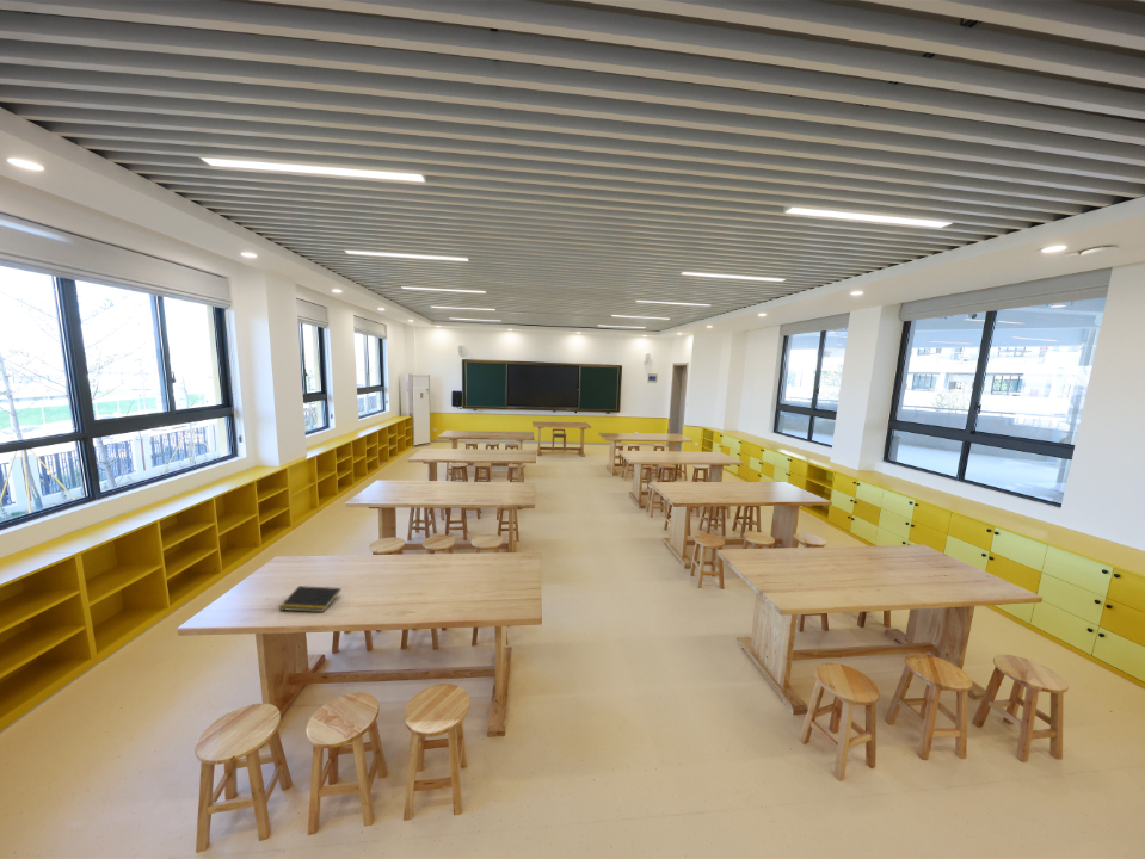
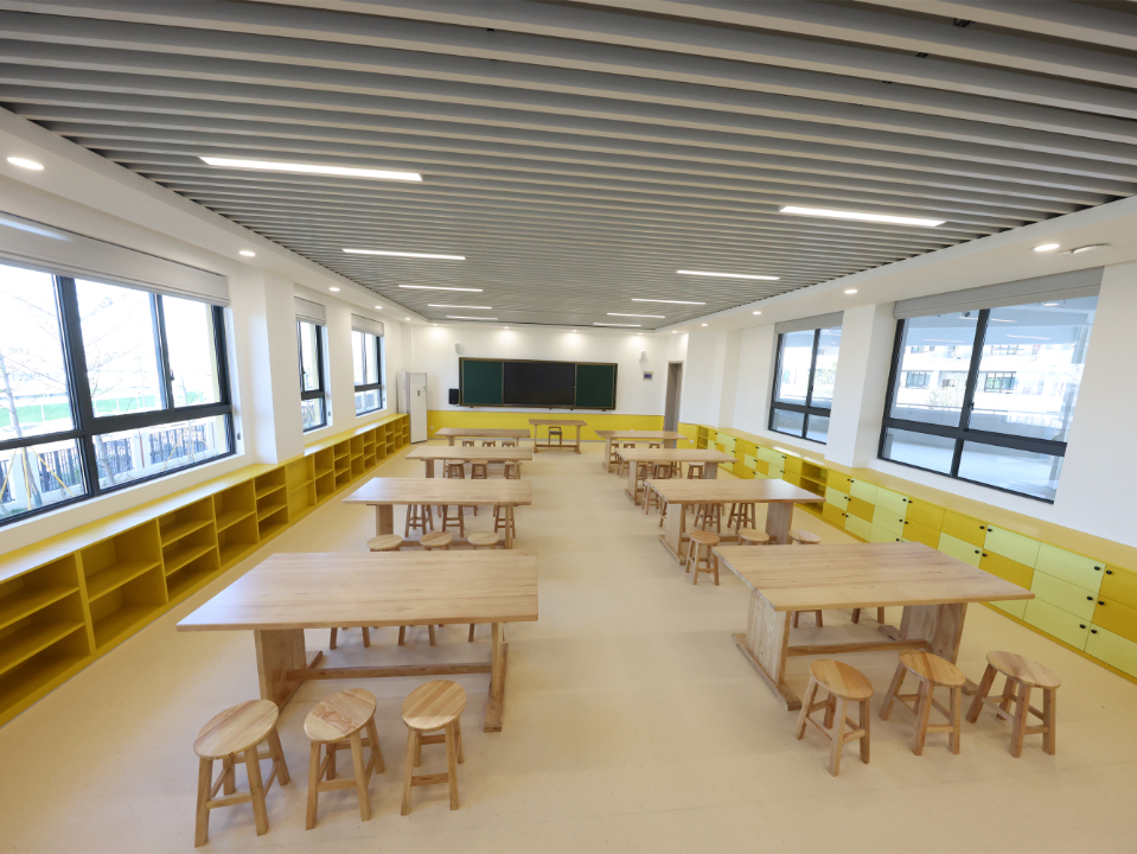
- notepad [277,585,343,613]
